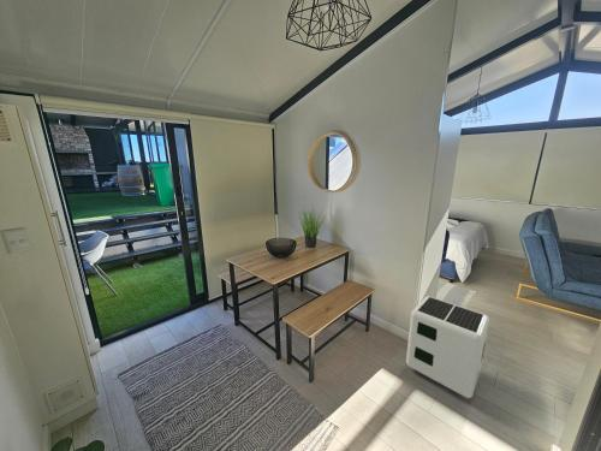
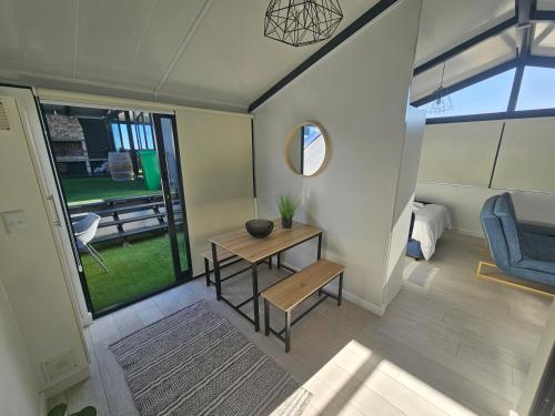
- air purifier [405,295,492,399]
